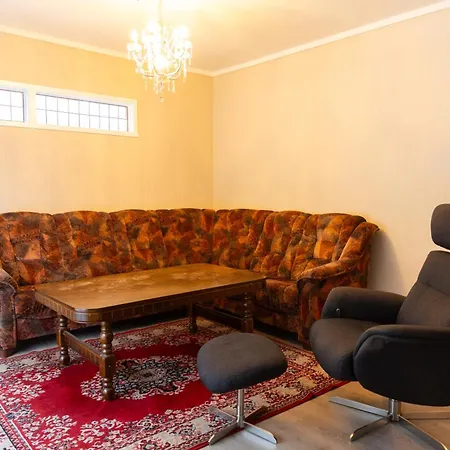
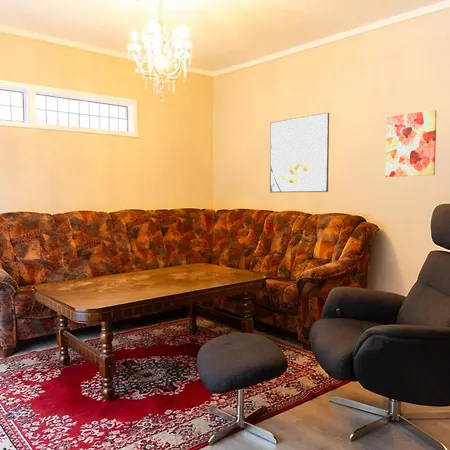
+ wall art [385,109,438,178]
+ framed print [269,111,330,193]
